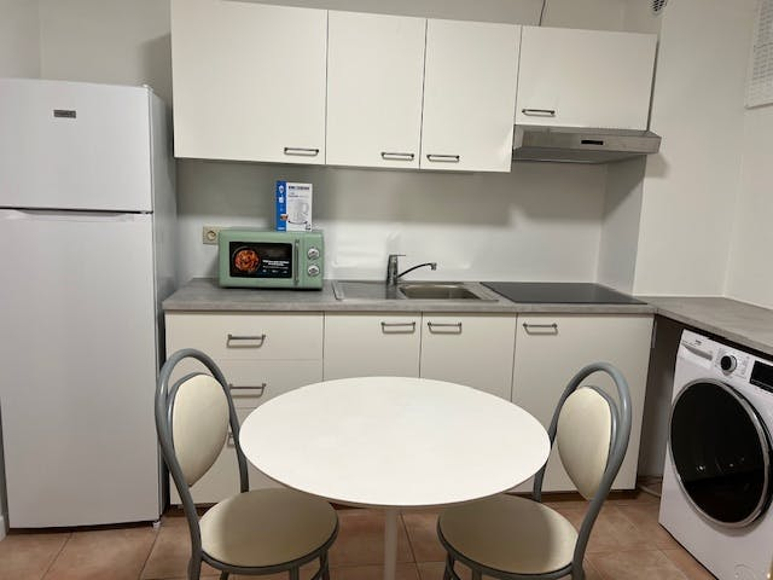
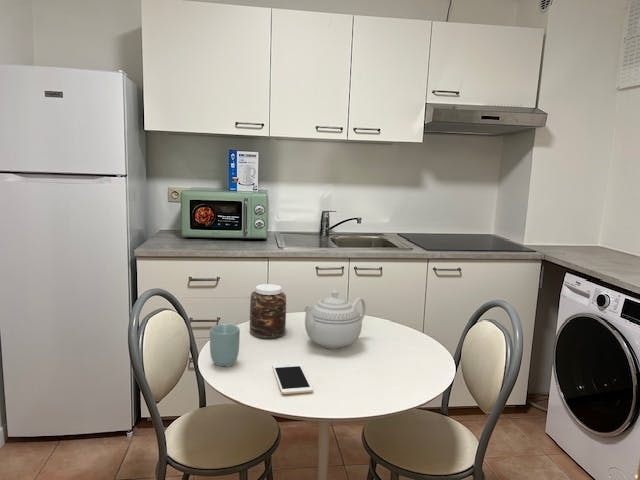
+ teapot [302,289,367,350]
+ jar [249,283,287,339]
+ cup [209,323,241,368]
+ cell phone [271,362,314,395]
